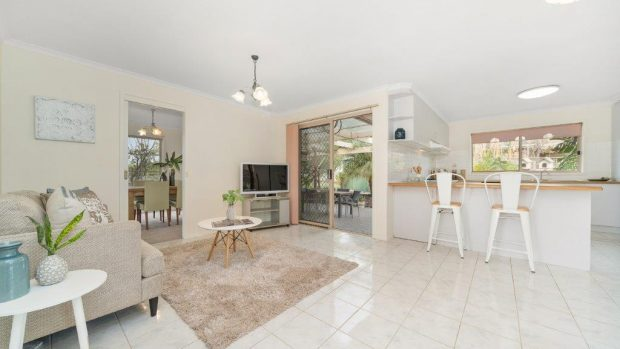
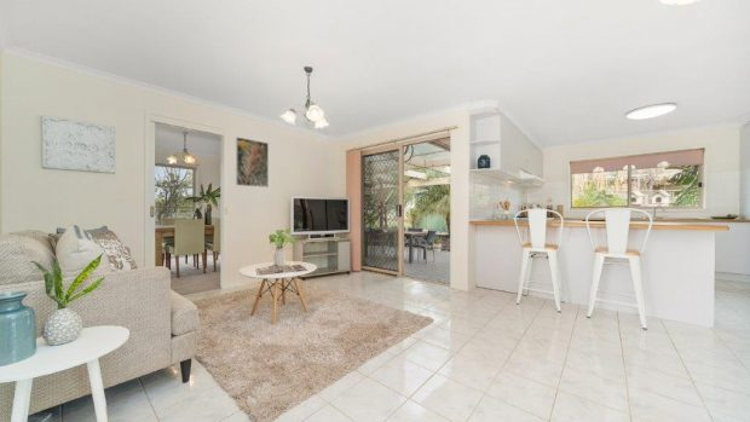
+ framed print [235,135,270,189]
